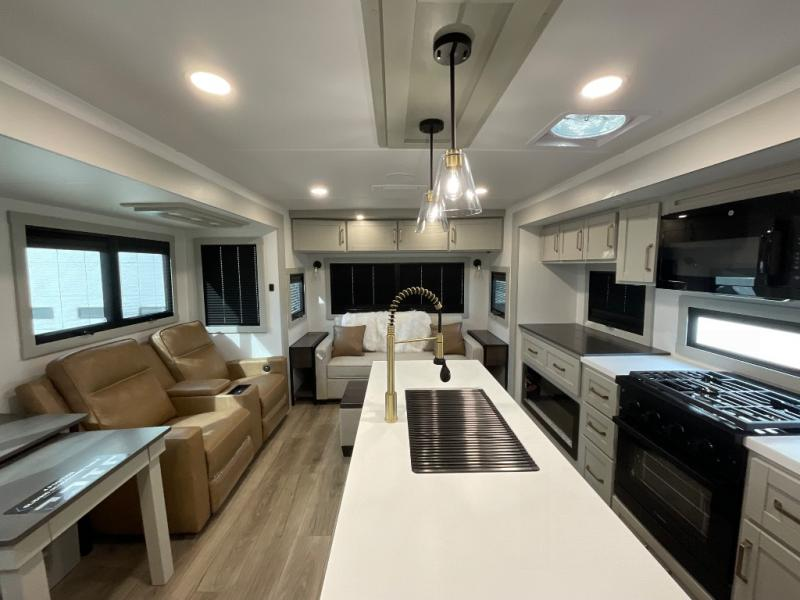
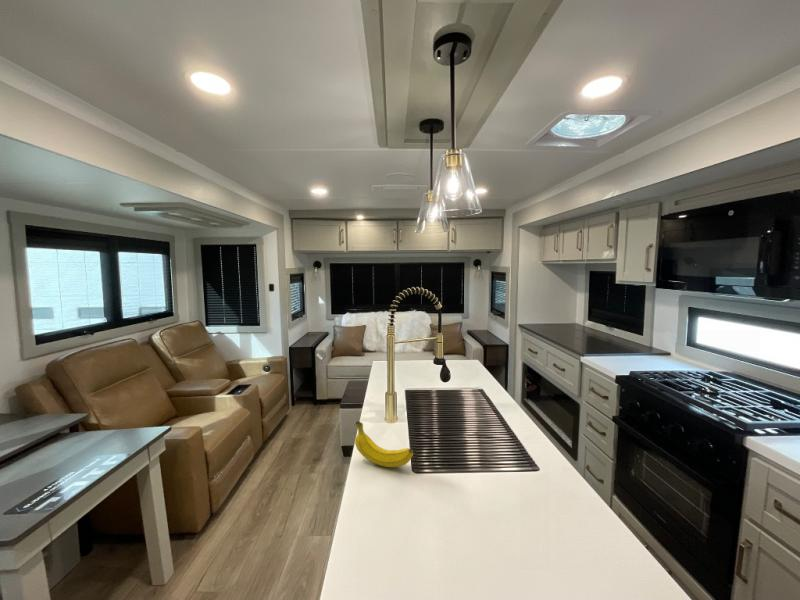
+ fruit [354,420,414,469]
